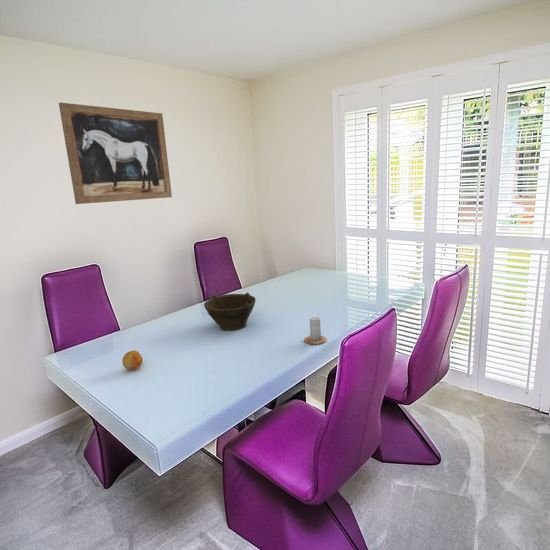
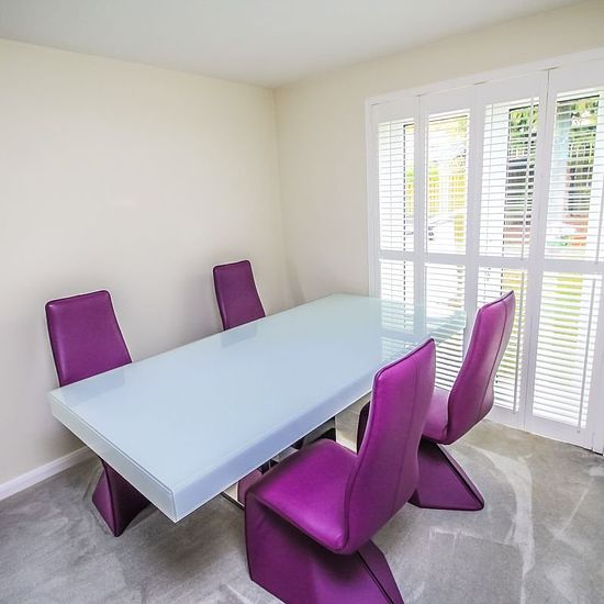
- bowl [203,292,257,332]
- fruit [121,349,144,371]
- wall art [58,102,173,205]
- candle [303,316,328,345]
